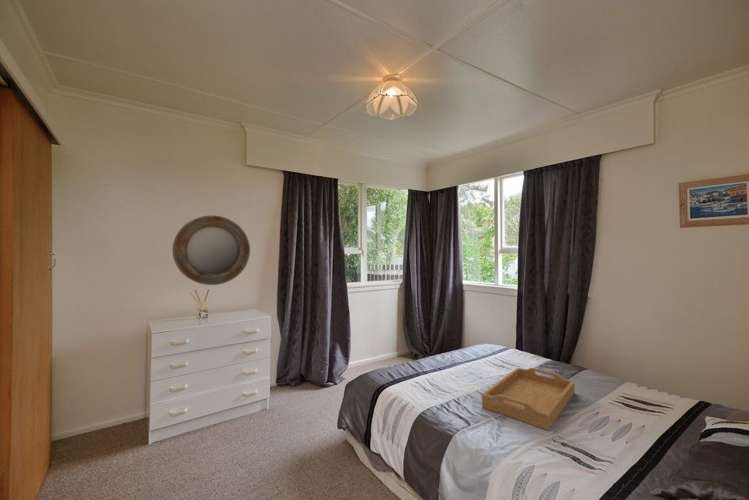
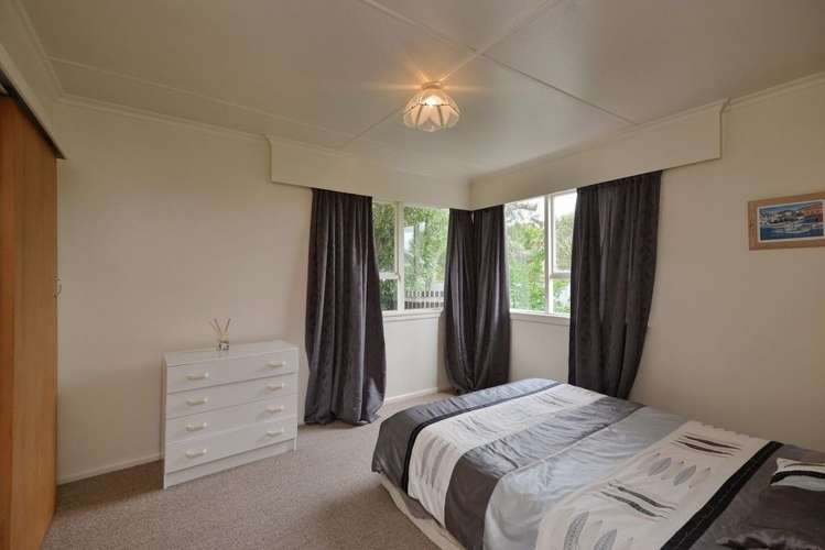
- serving tray [481,367,576,431]
- home mirror [172,215,251,286]
